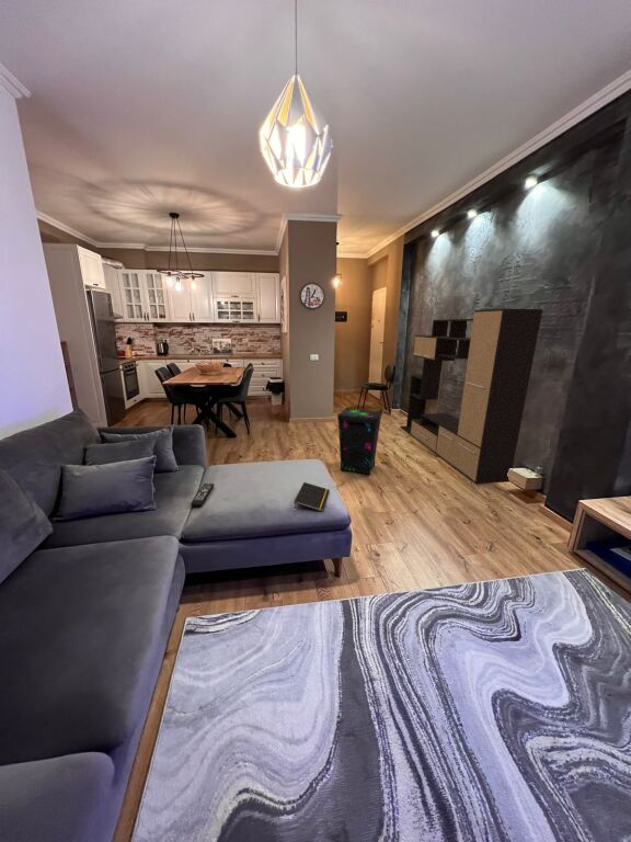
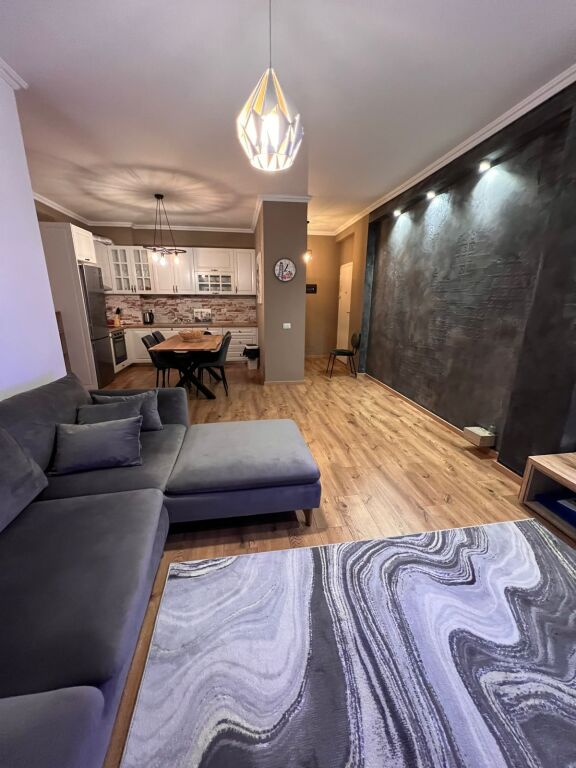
- media console [399,307,544,485]
- notepad [292,481,331,512]
- speaker [336,407,383,476]
- remote control [190,482,215,509]
